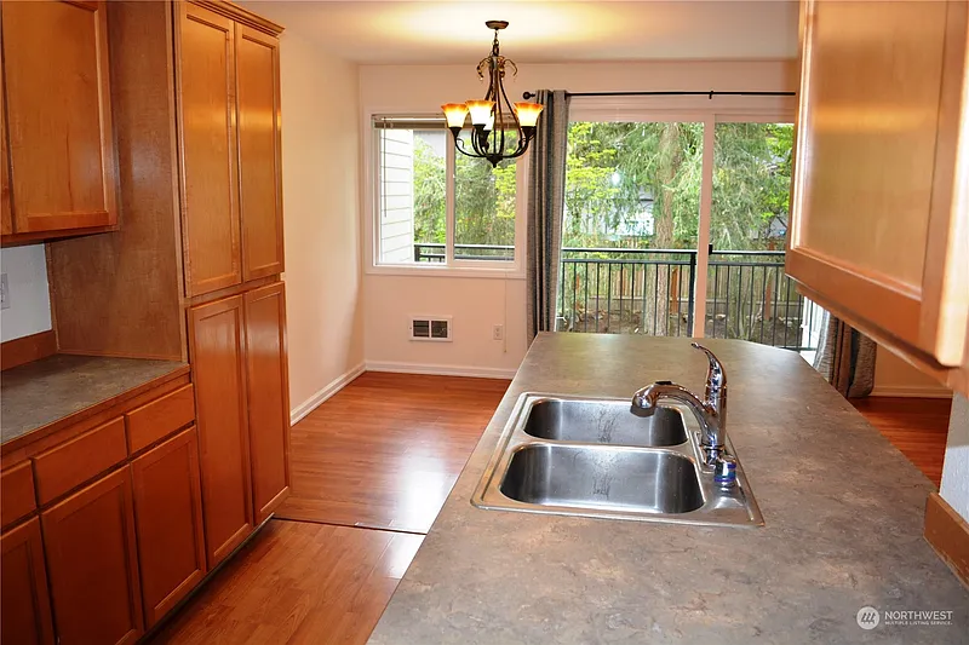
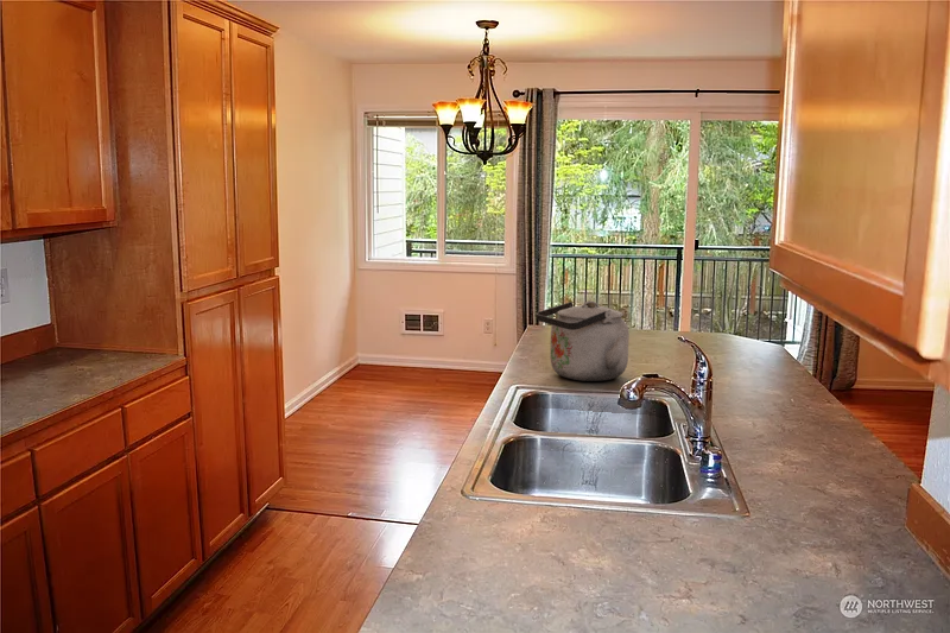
+ kettle [536,299,631,382]
